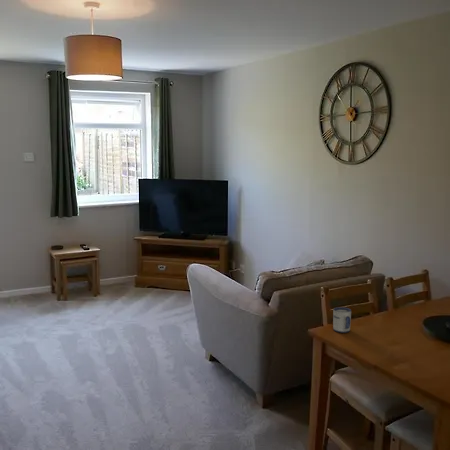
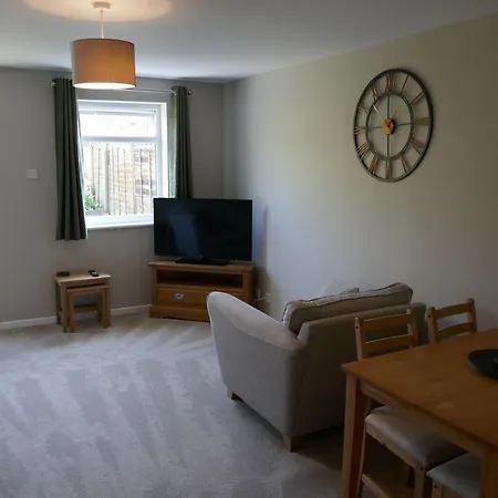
- mug [332,306,352,334]
